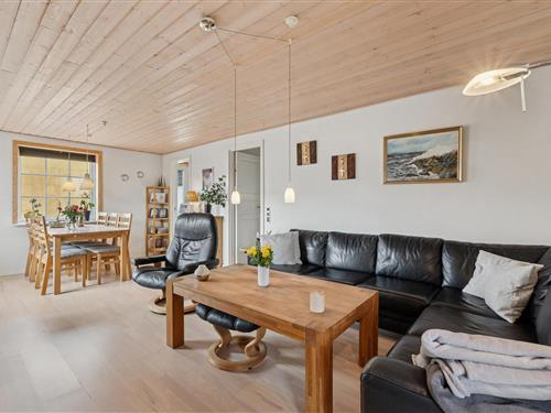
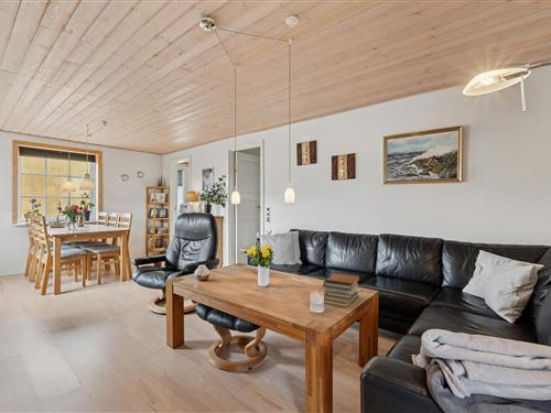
+ book stack [322,271,361,308]
